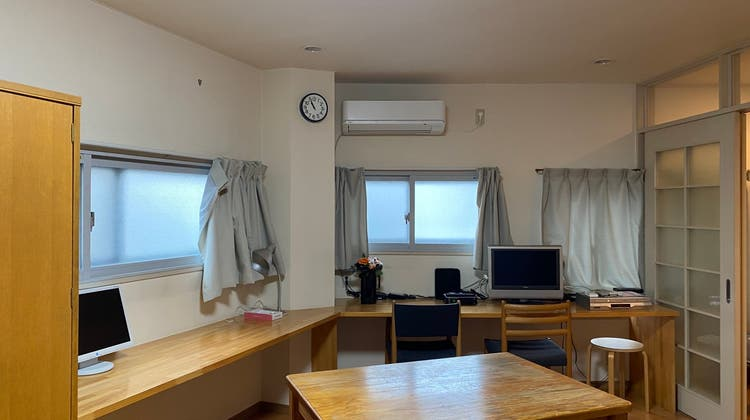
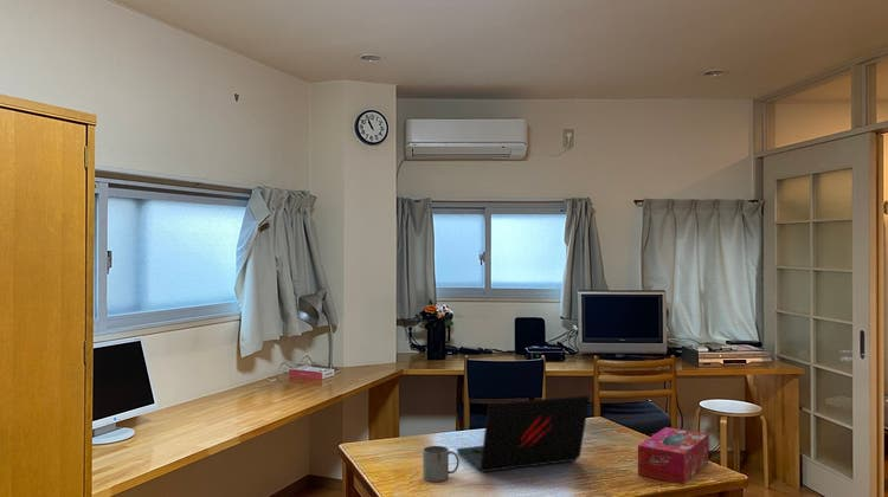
+ mug [422,445,461,483]
+ tissue box [637,426,709,486]
+ laptop [455,394,591,473]
